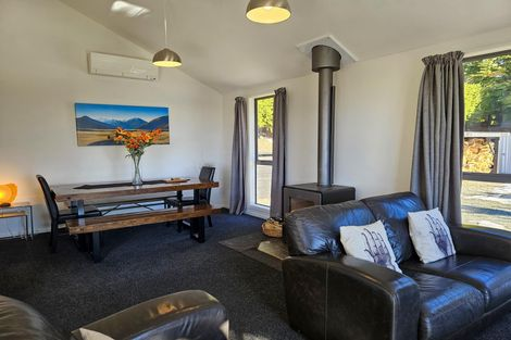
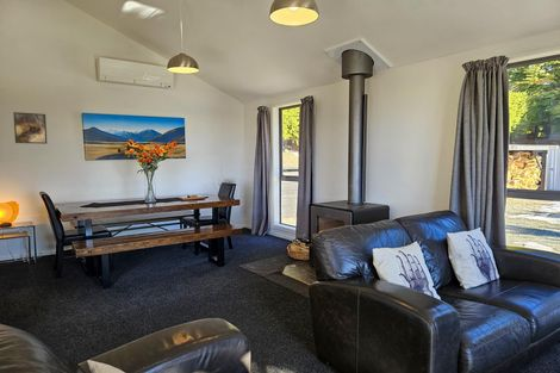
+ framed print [12,111,48,145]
